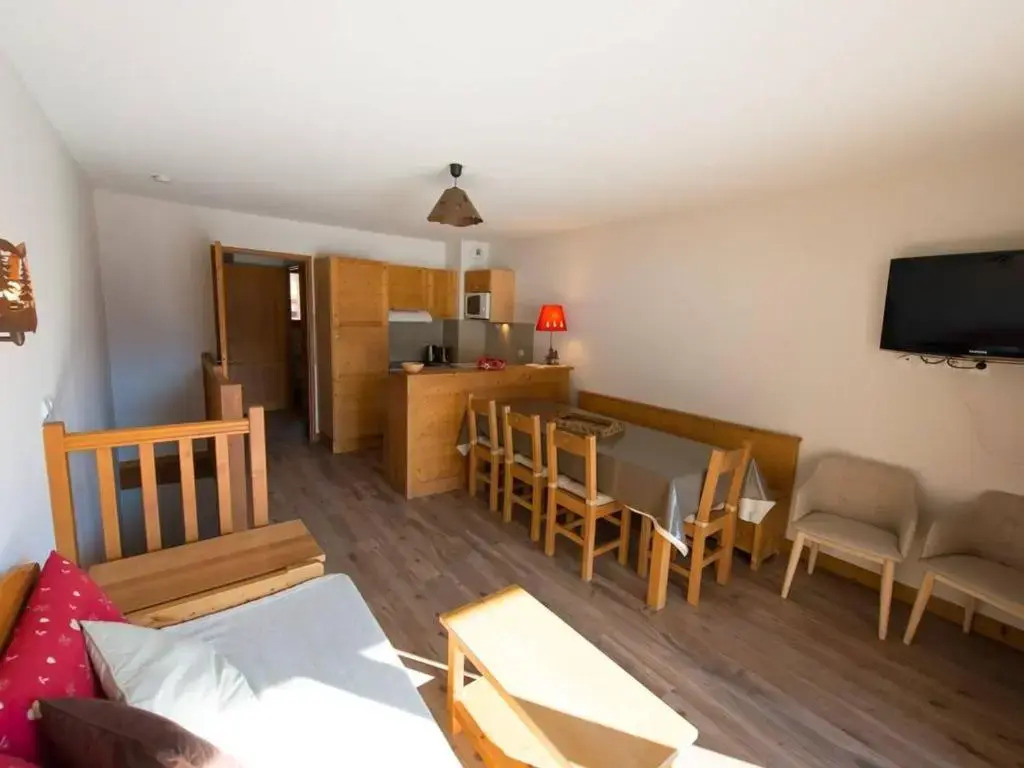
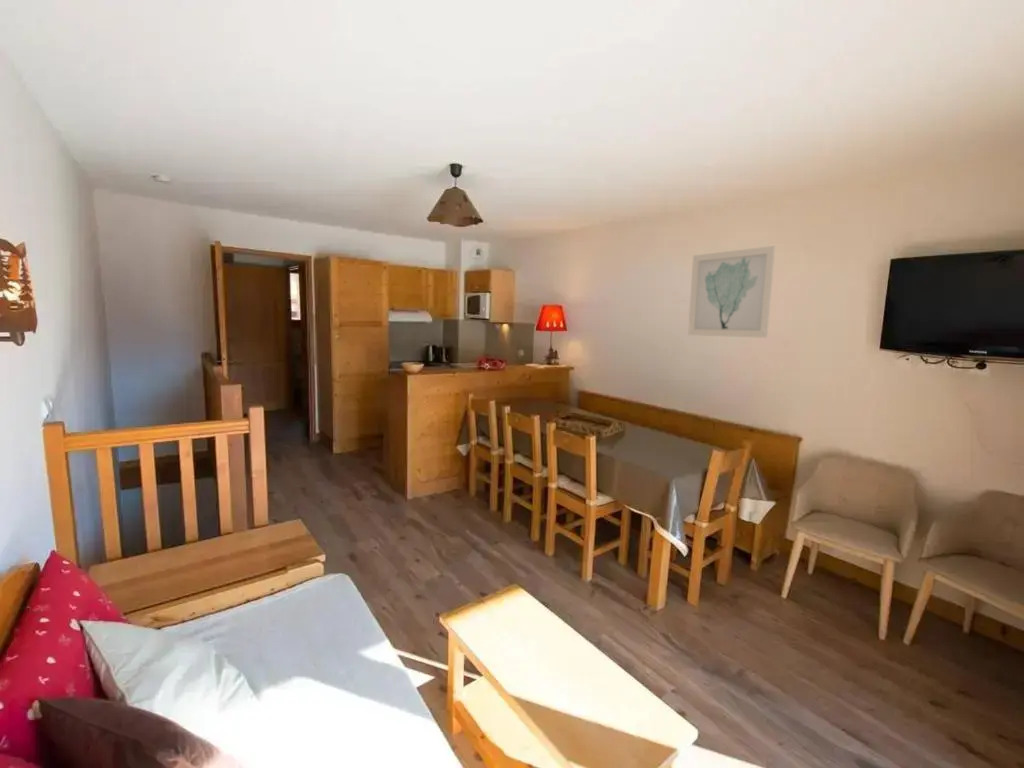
+ wall art [687,245,776,339]
